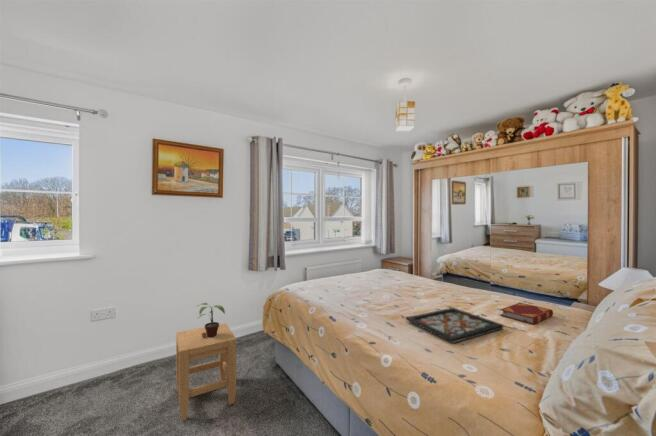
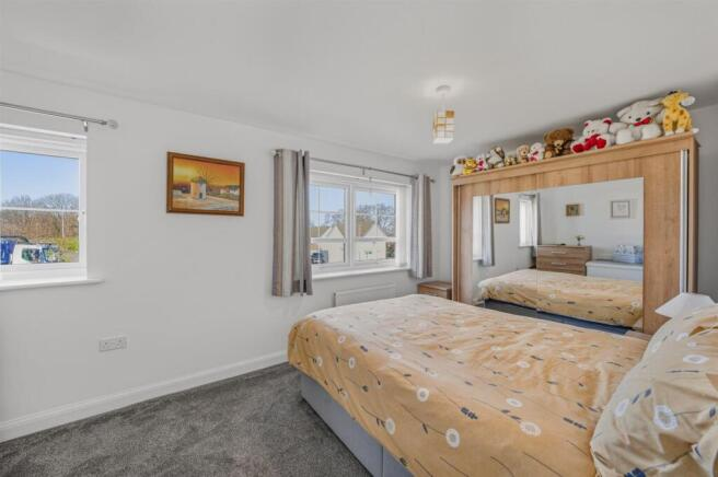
- hardback book [499,302,554,326]
- stool [175,322,237,422]
- potted plant [197,302,226,338]
- decorative tray [404,307,505,344]
